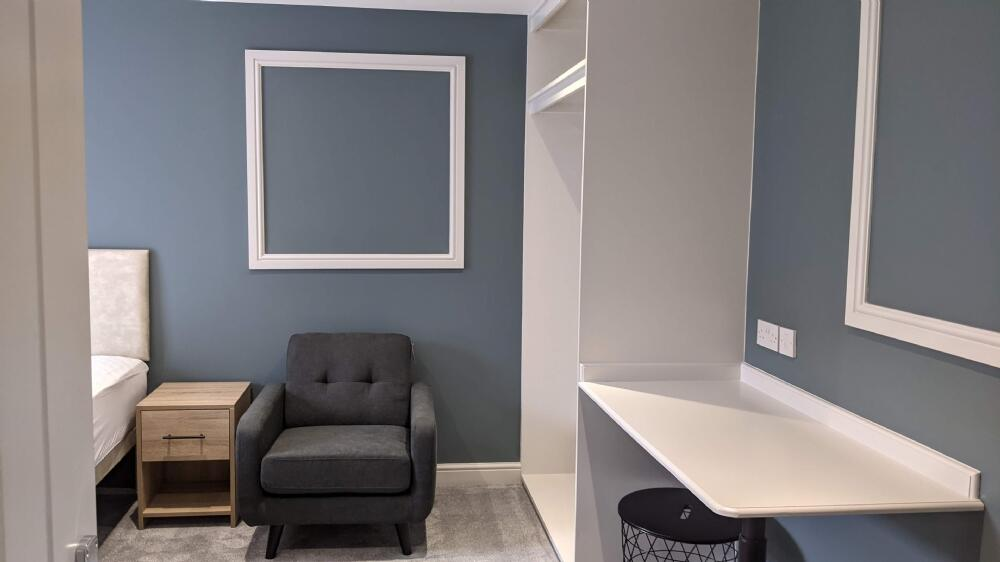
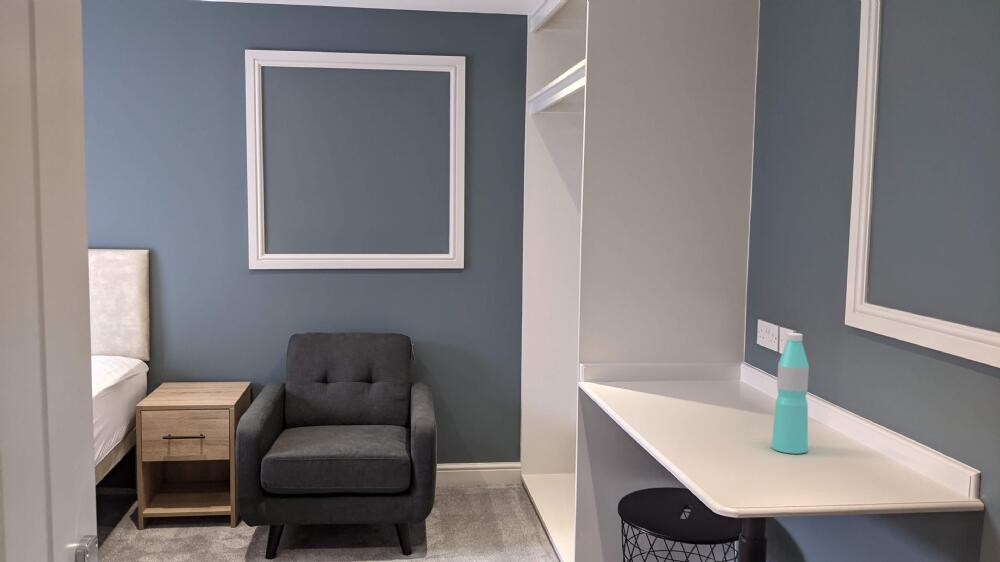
+ water bottle [771,332,810,455]
